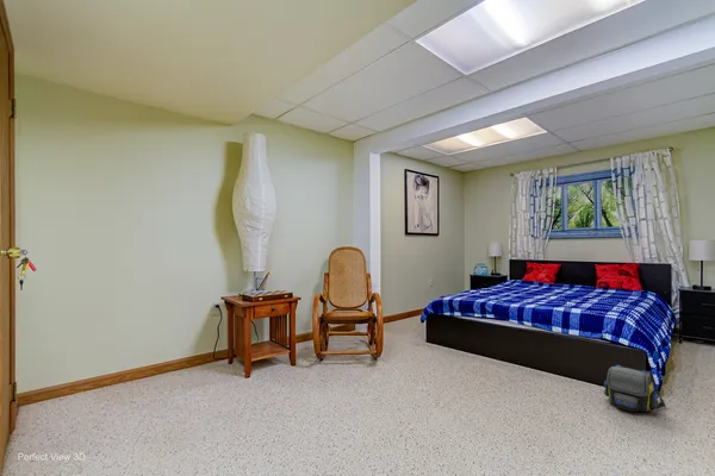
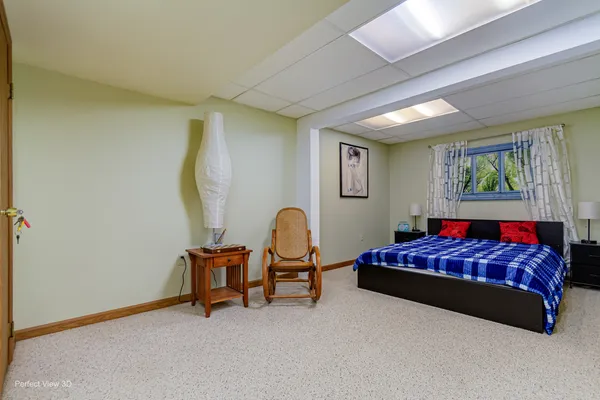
- shoulder bag [603,364,667,413]
